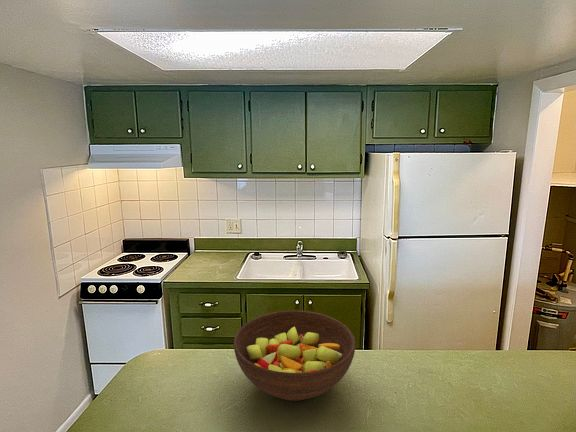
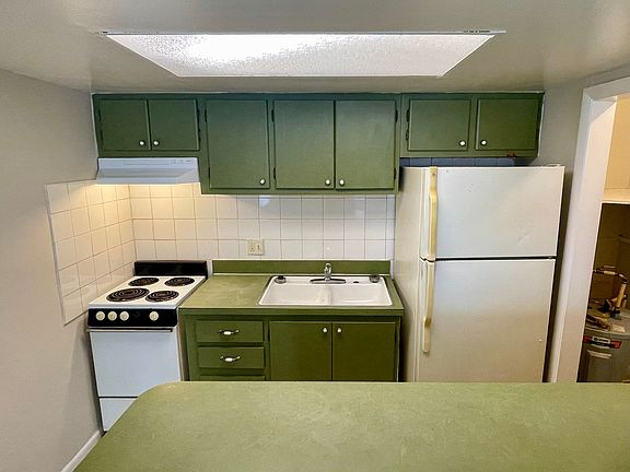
- fruit bowl [233,309,356,402]
